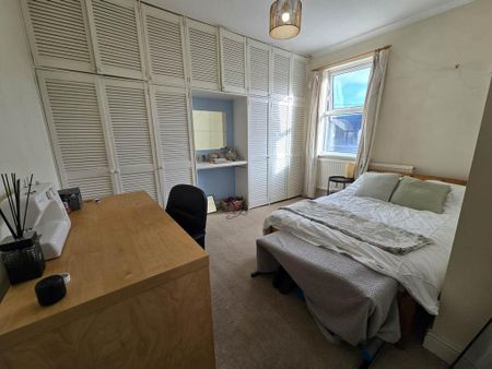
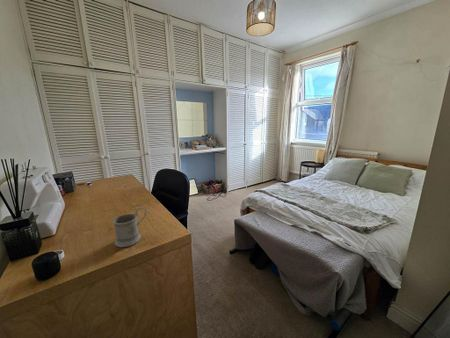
+ mug [112,206,147,248]
